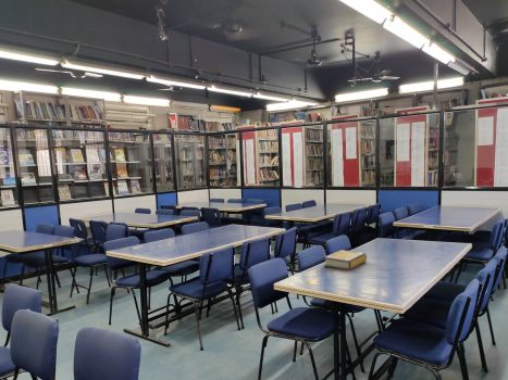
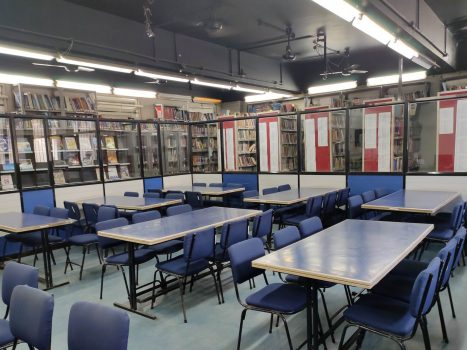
- book [322,249,368,271]
